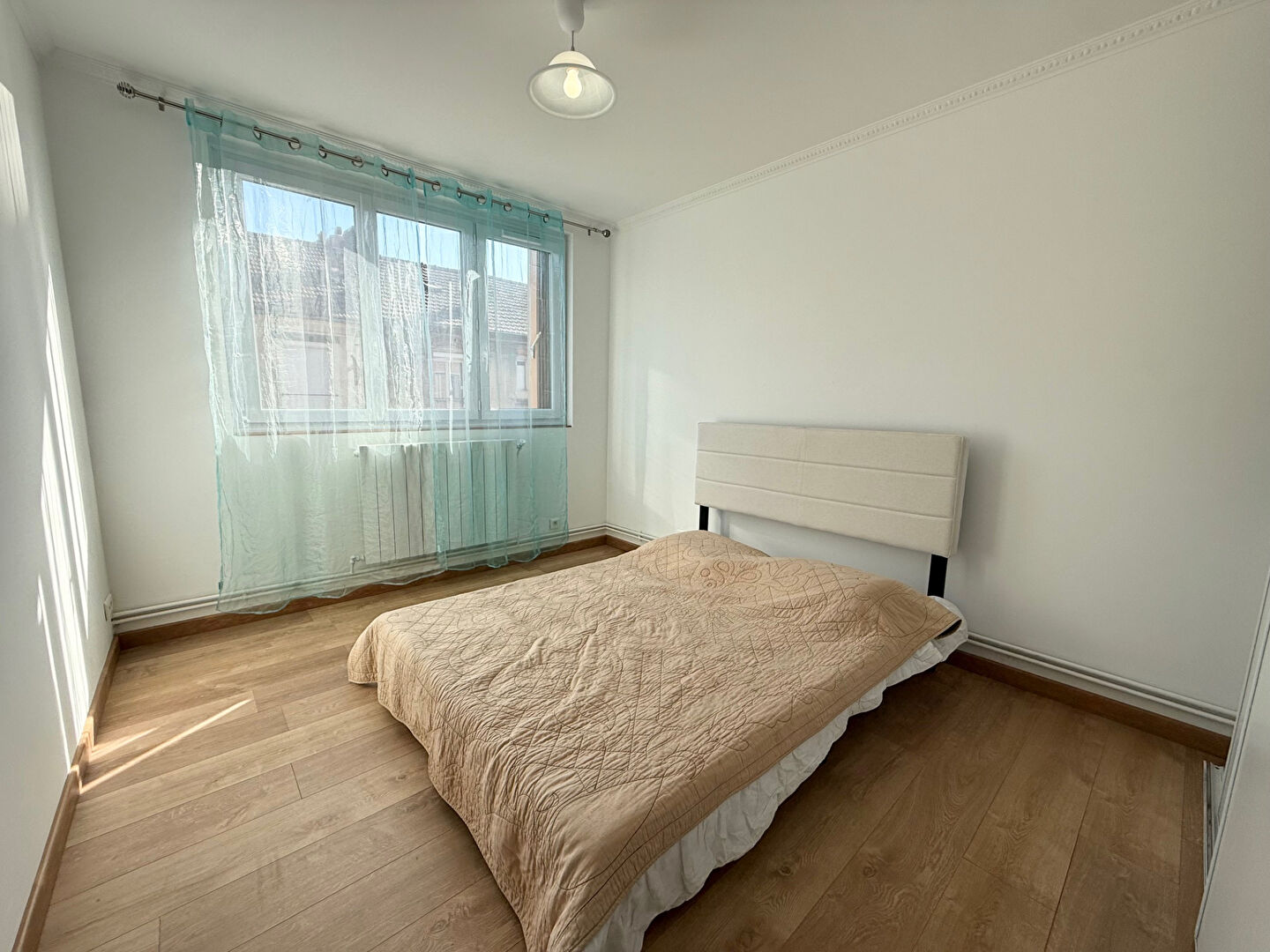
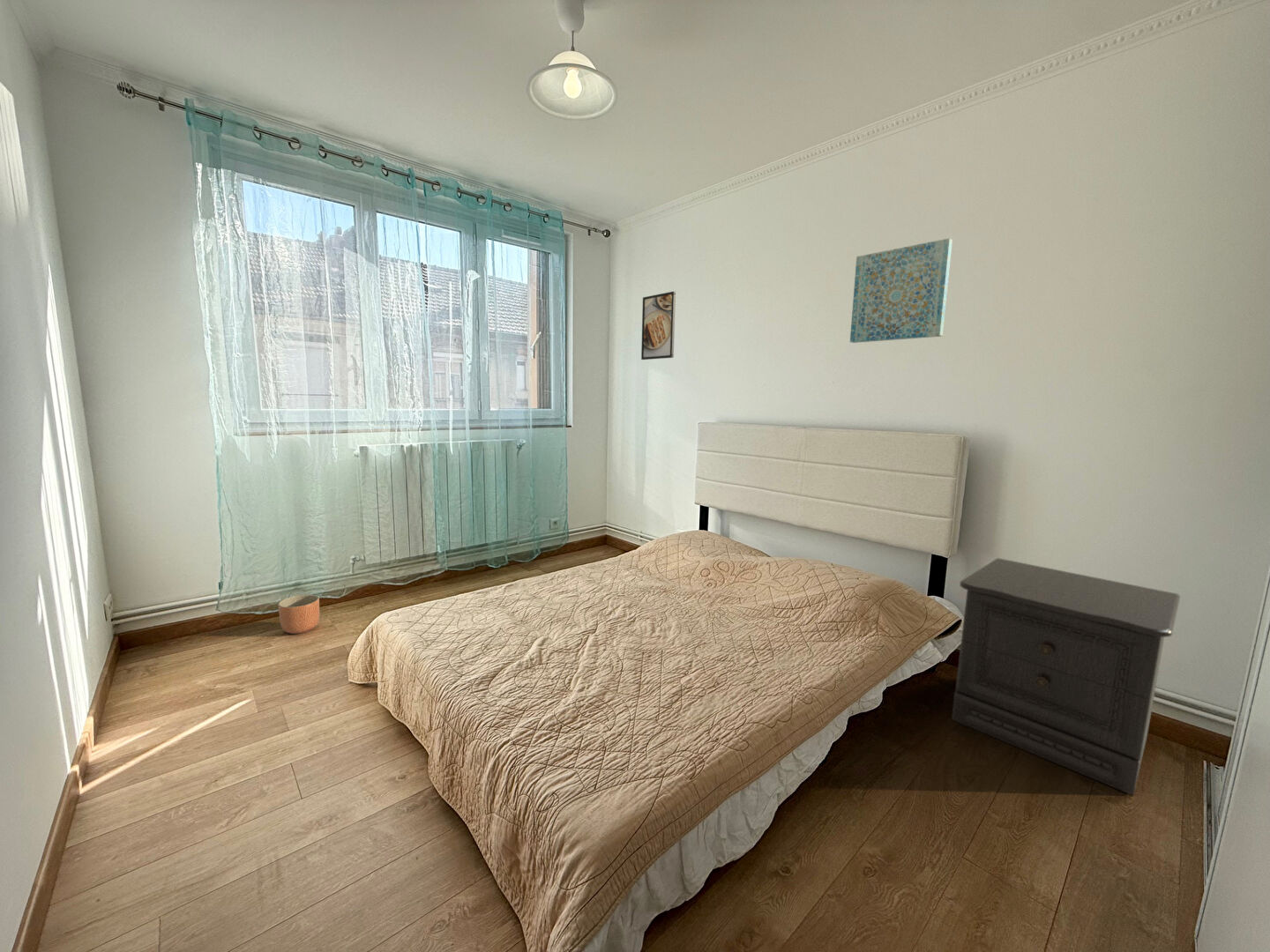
+ nightstand [951,557,1181,795]
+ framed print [640,291,676,361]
+ wall art [849,237,953,344]
+ planter [278,594,320,635]
